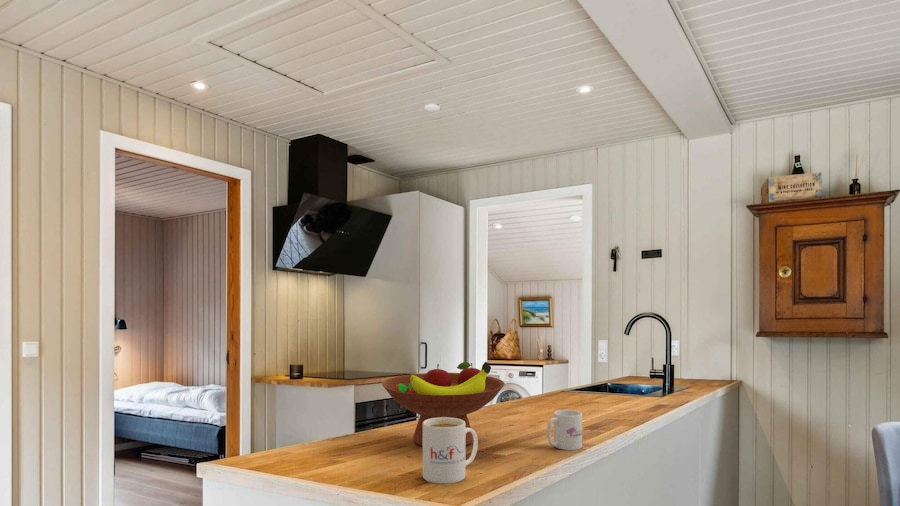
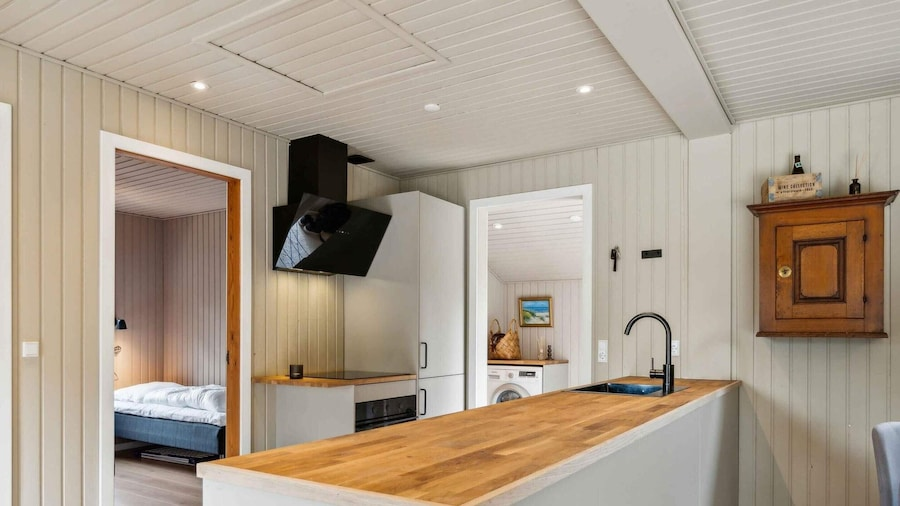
- mug [546,409,583,451]
- mug [422,417,479,485]
- fruit bowl [381,361,506,447]
